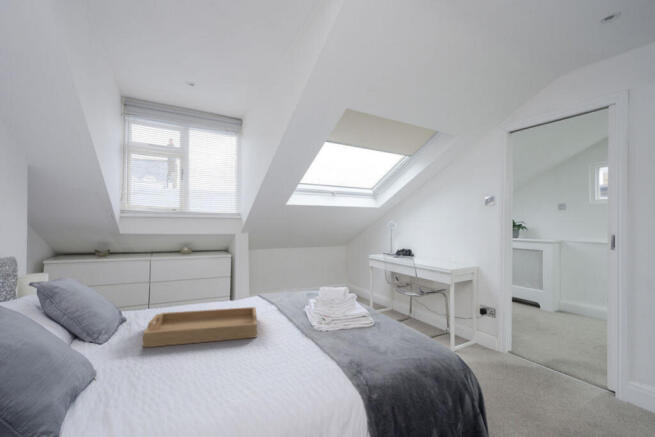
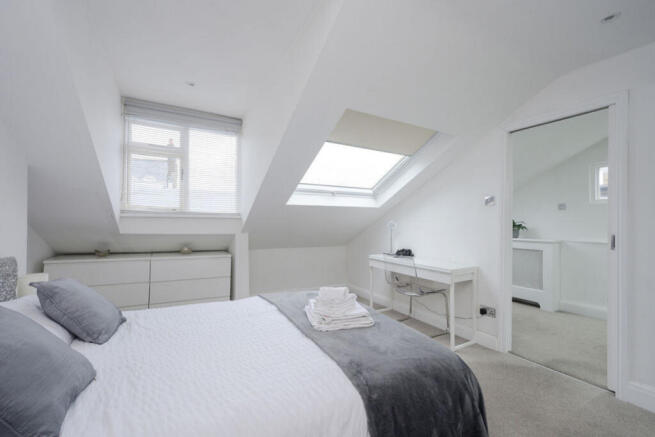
- serving tray [142,306,258,349]
